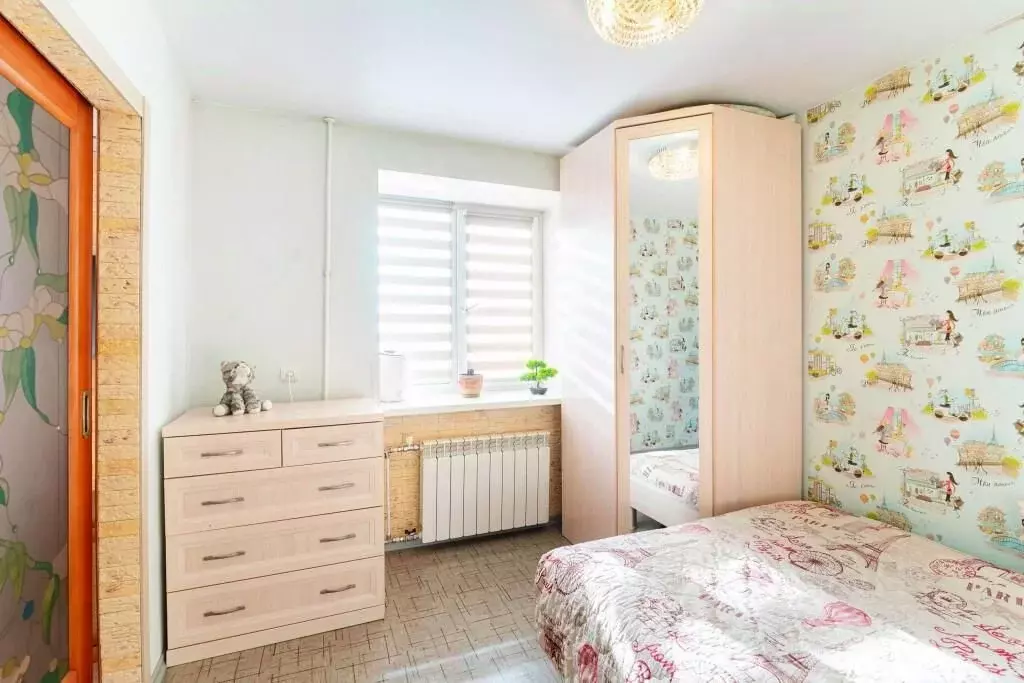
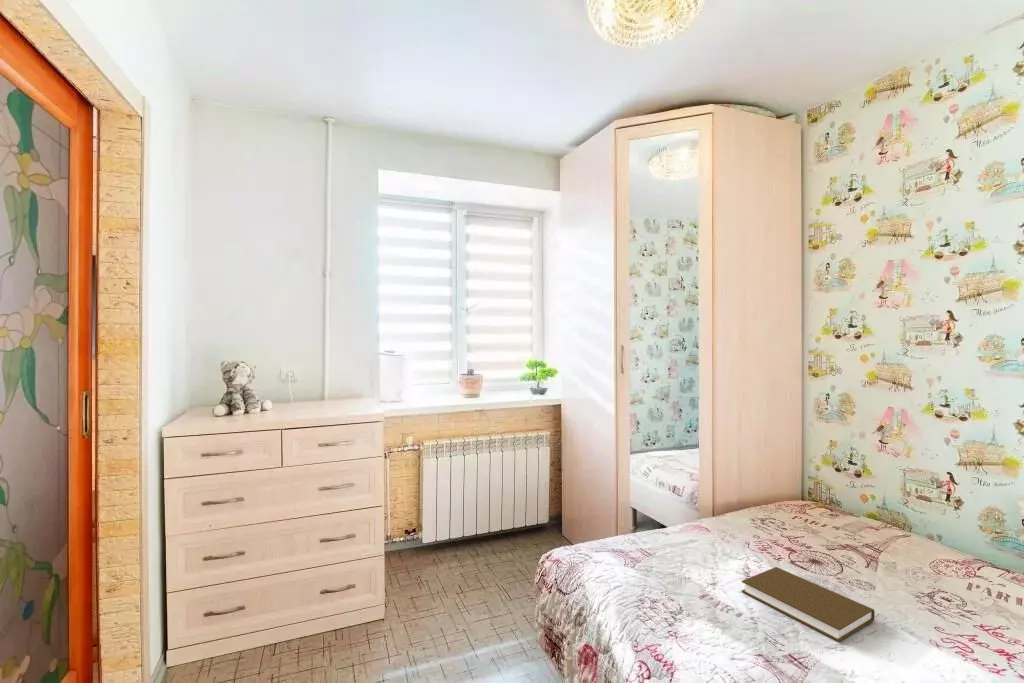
+ book [741,566,876,643]
